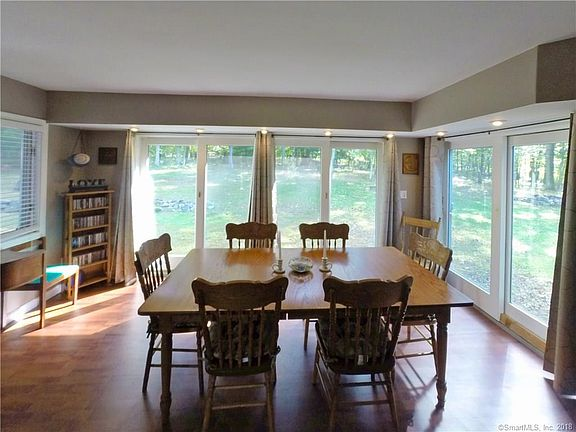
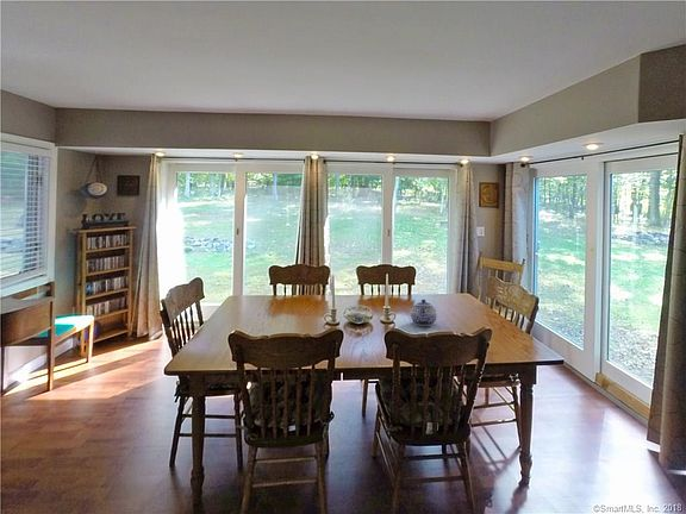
+ teapot [410,299,438,327]
